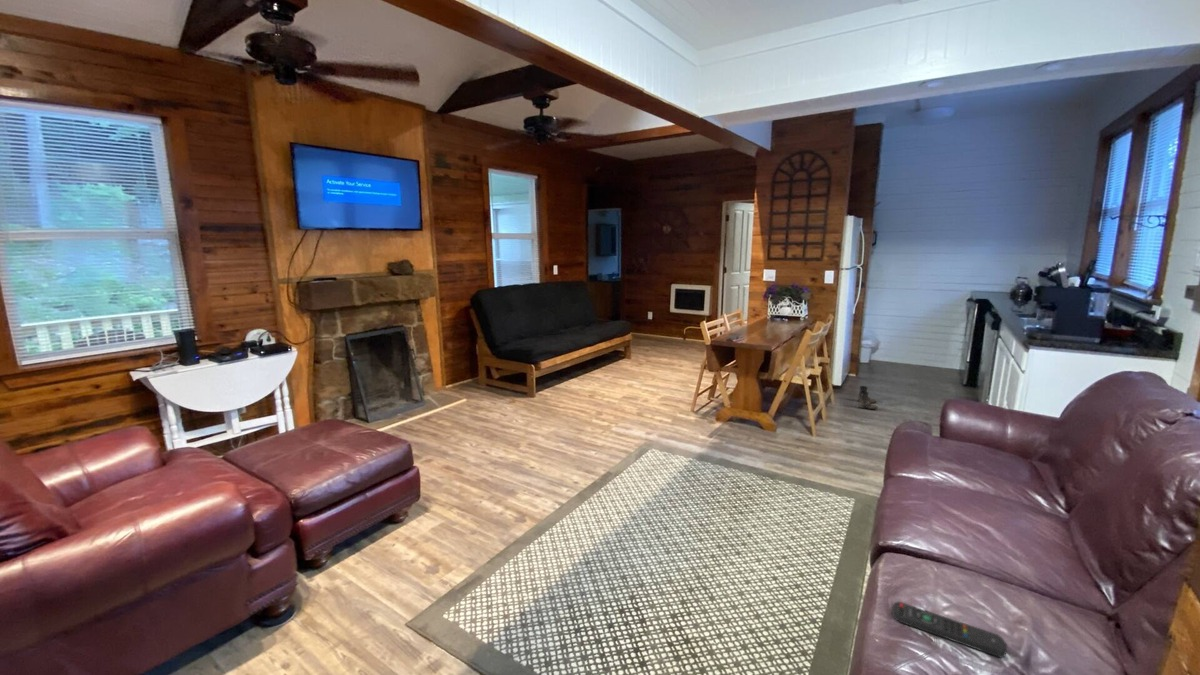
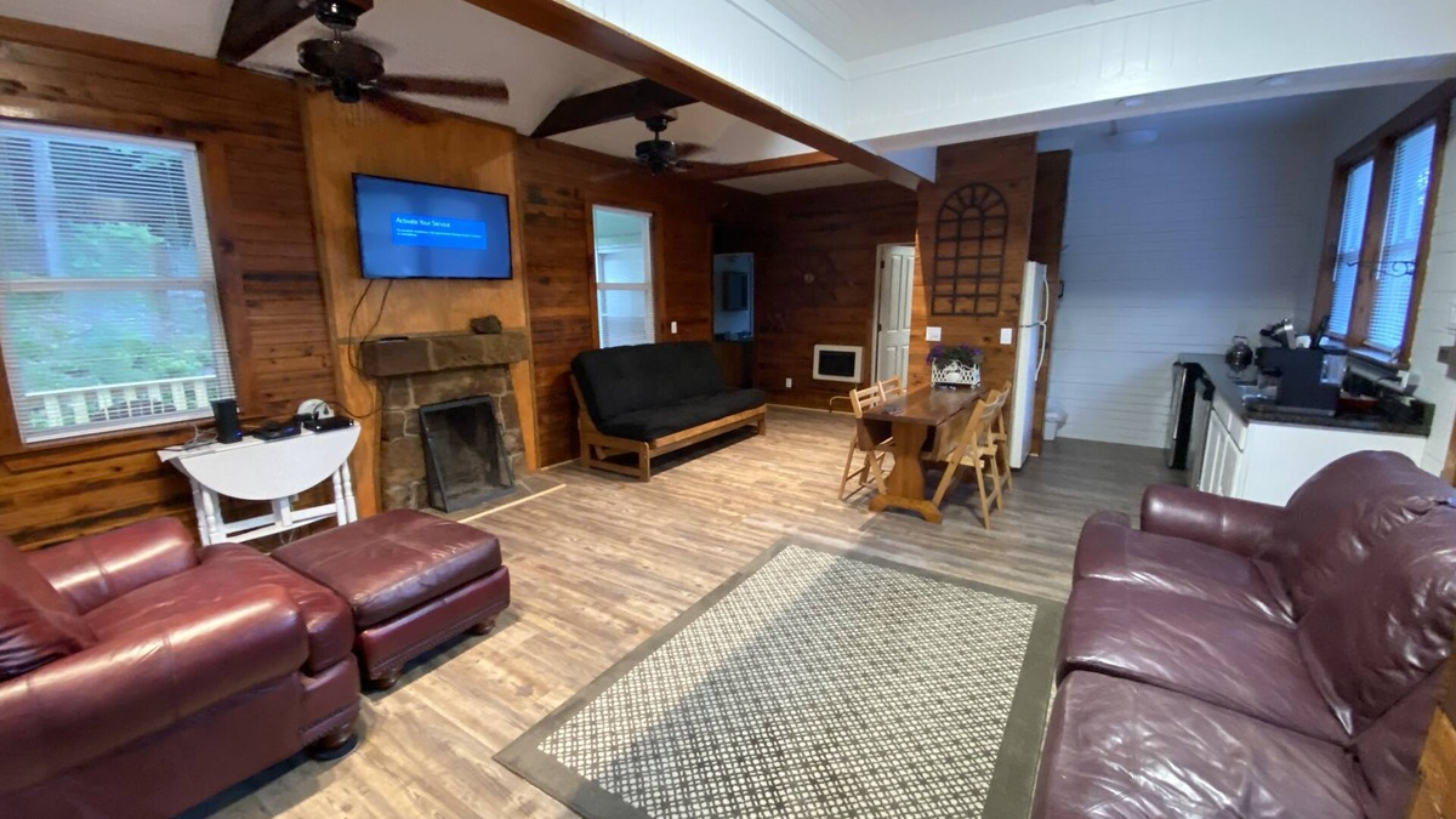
- boots [857,385,879,410]
- remote control [891,601,1008,659]
